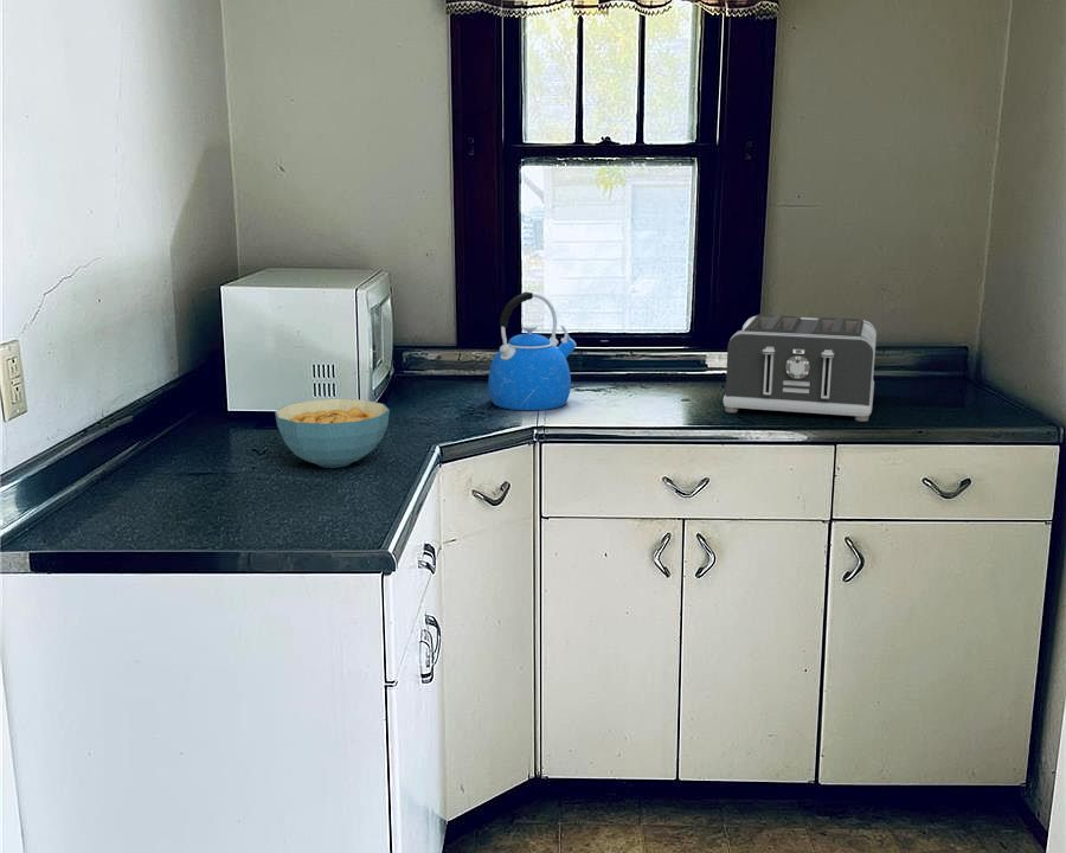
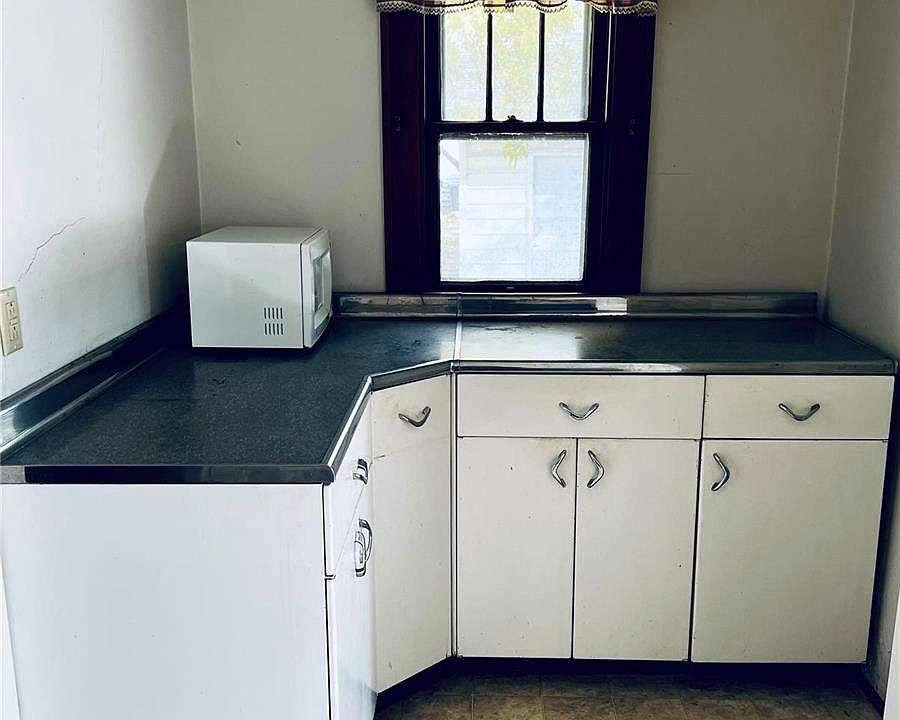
- toaster [723,314,878,423]
- kettle [488,291,578,411]
- cereal bowl [274,398,391,469]
